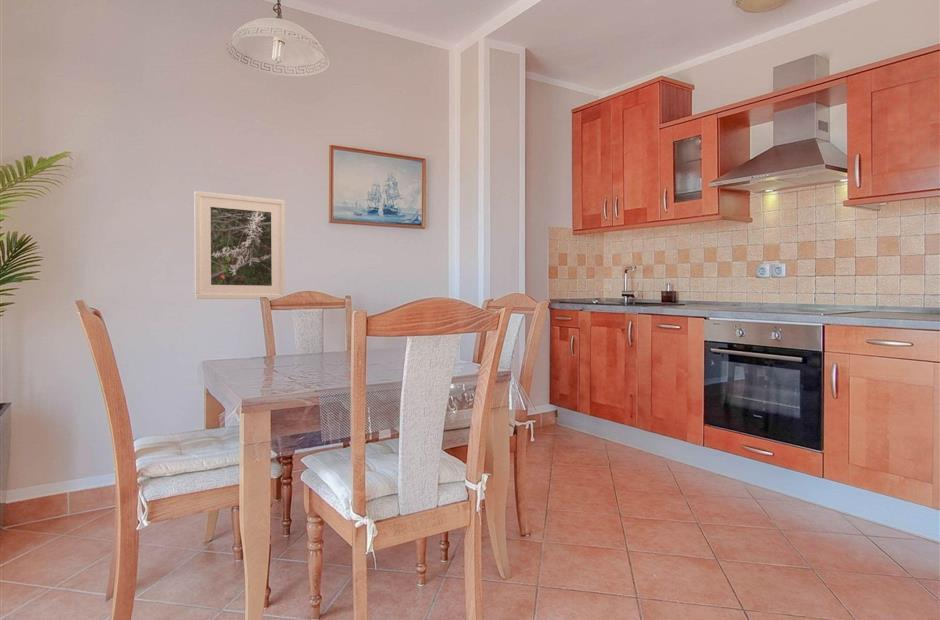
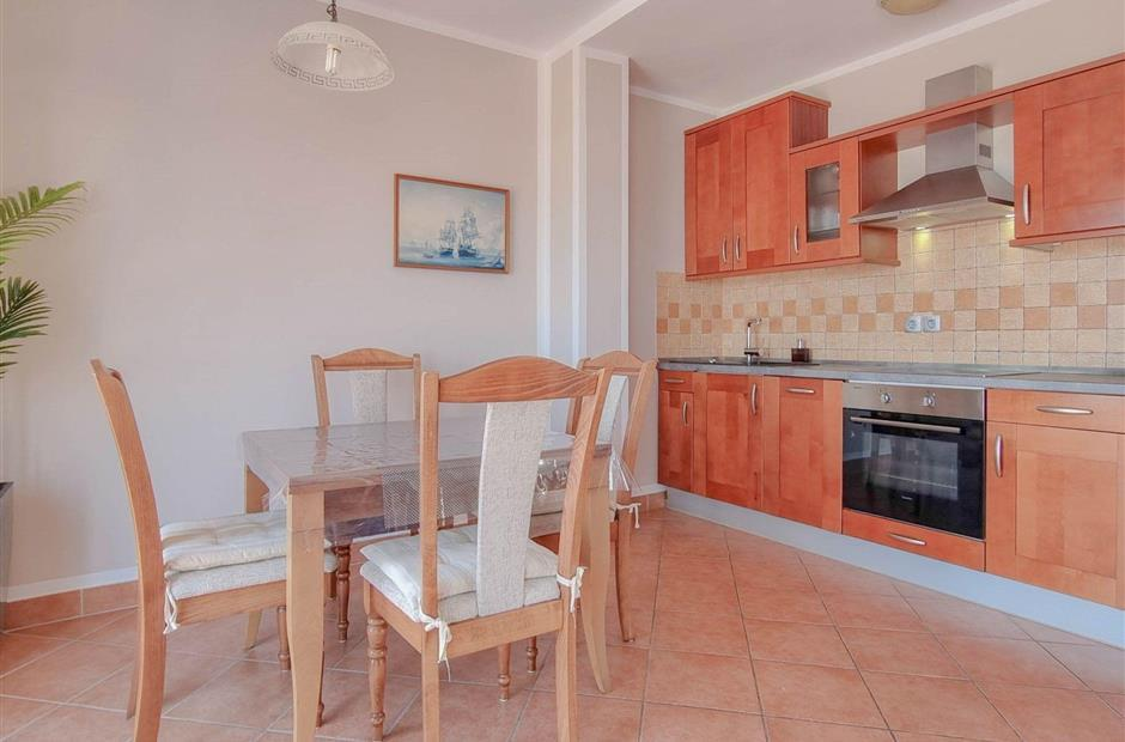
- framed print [193,190,286,300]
